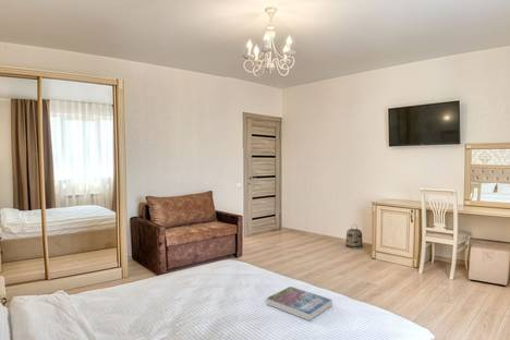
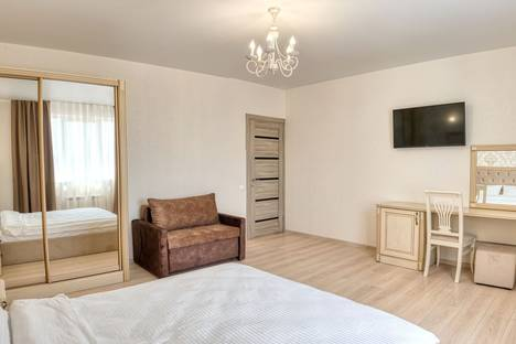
- book [265,286,333,321]
- basket [344,223,364,250]
